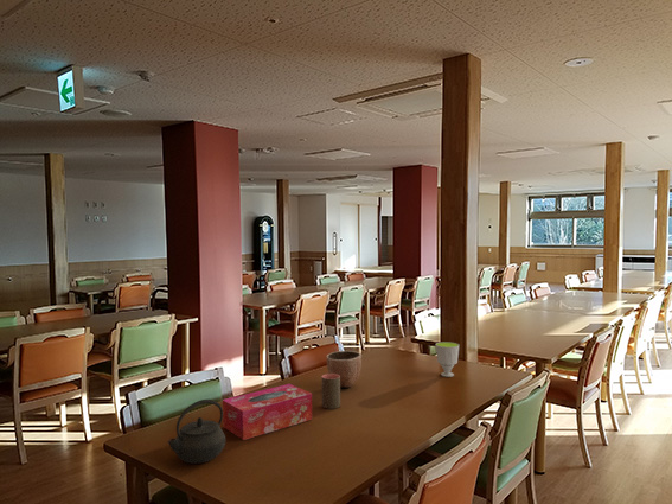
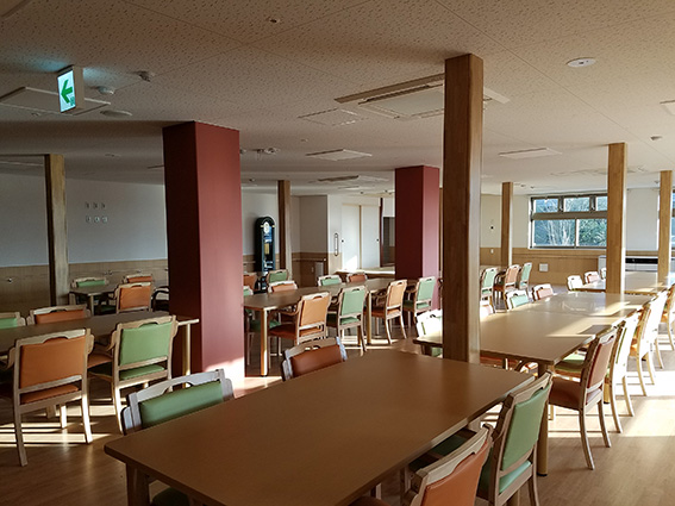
- decorative bowl [326,350,363,389]
- cup [435,340,460,378]
- tissue box [222,383,313,441]
- cup [320,372,341,410]
- kettle [166,398,228,465]
